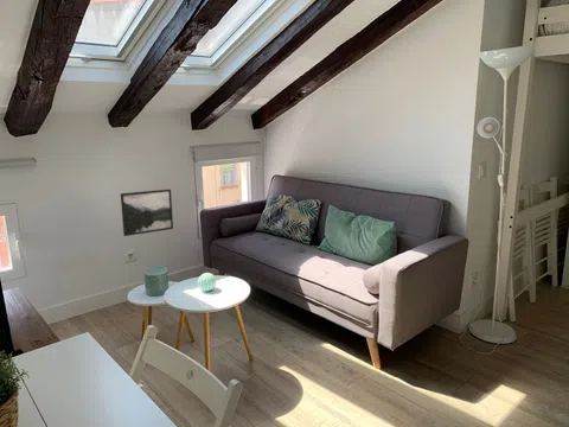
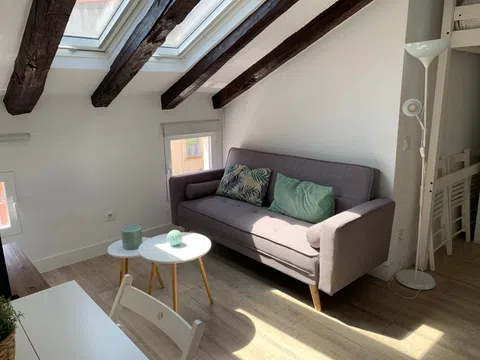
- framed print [120,189,174,237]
